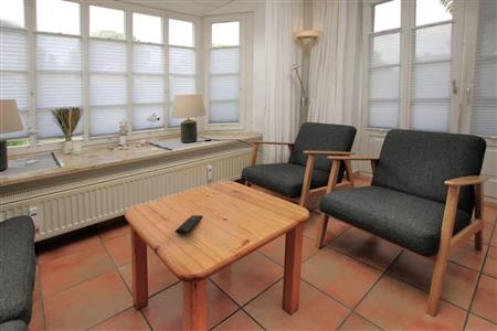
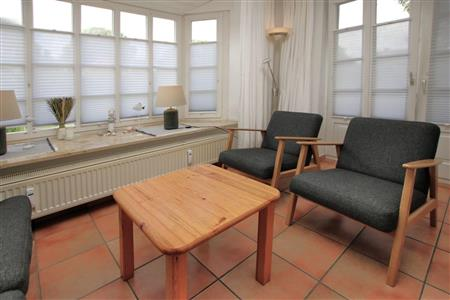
- remote control [175,214,203,236]
